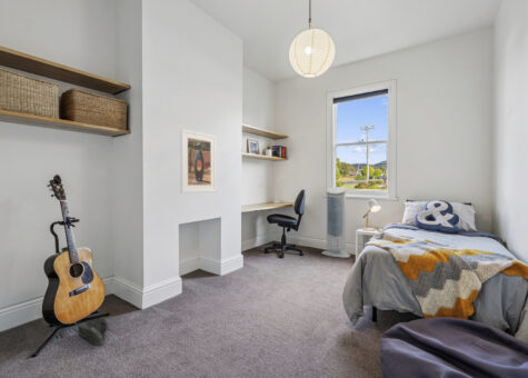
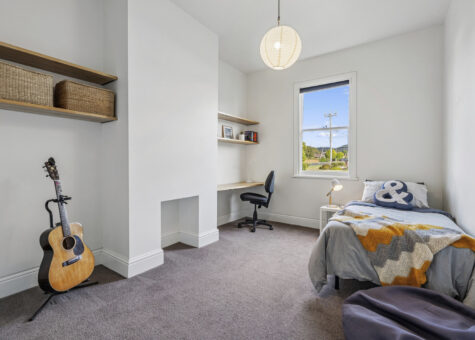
- air purifier [320,186,351,259]
- sneaker [77,316,109,346]
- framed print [179,128,217,195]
